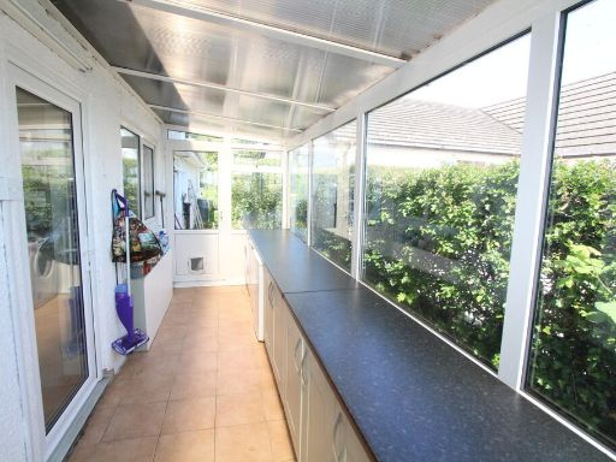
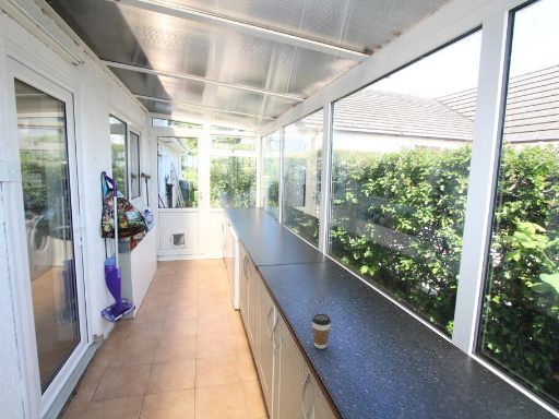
+ coffee cup [311,313,332,349]
